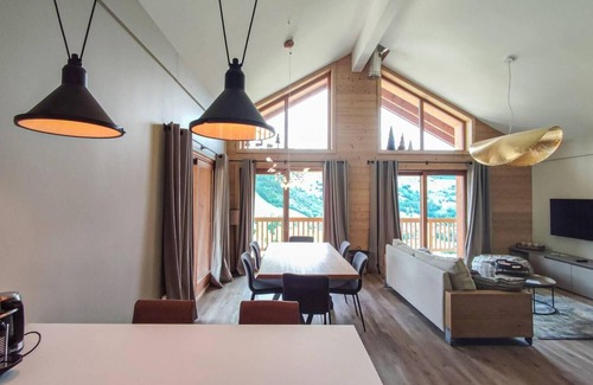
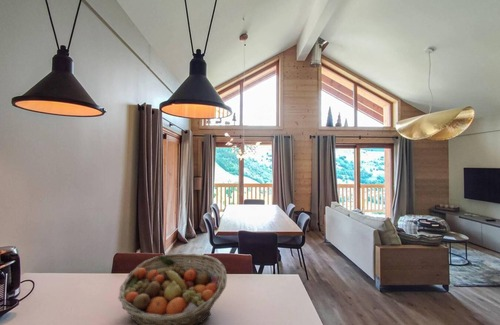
+ fruit basket [117,252,228,325]
